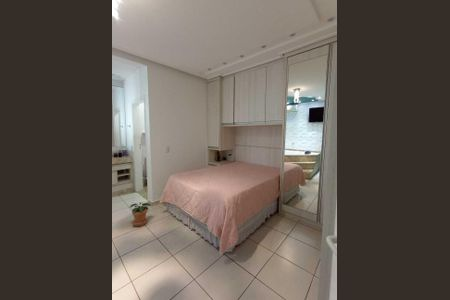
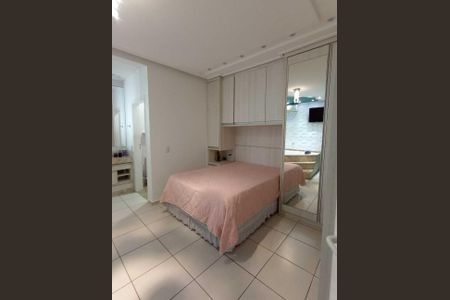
- potted plant [129,201,153,227]
